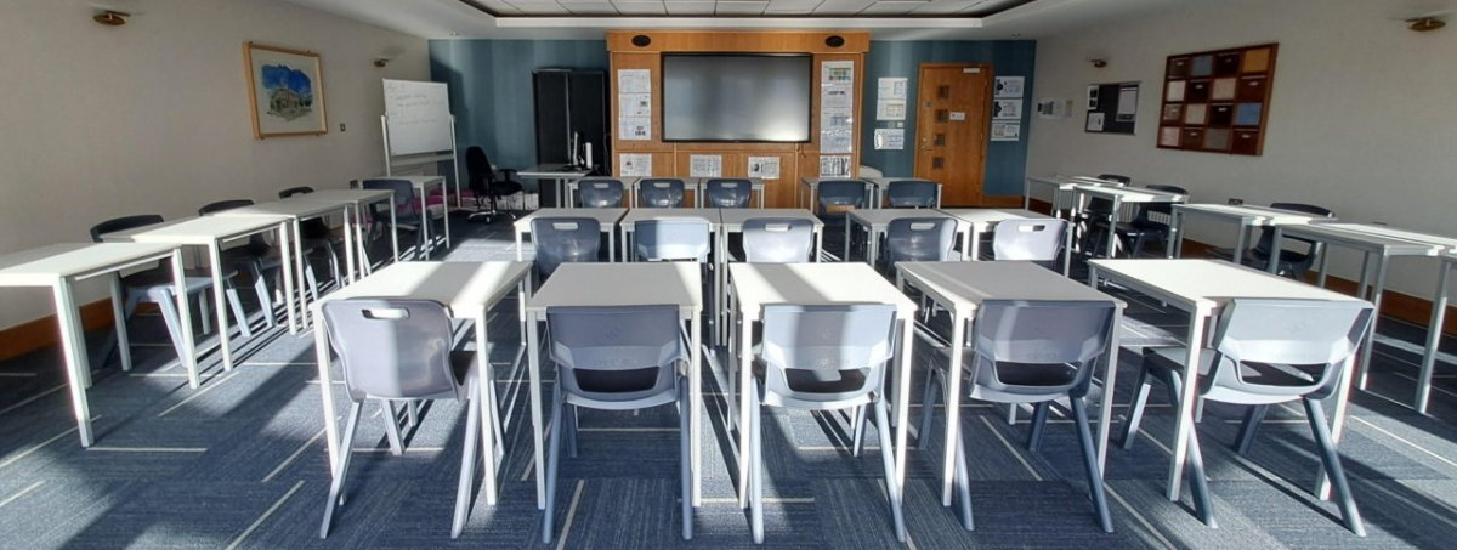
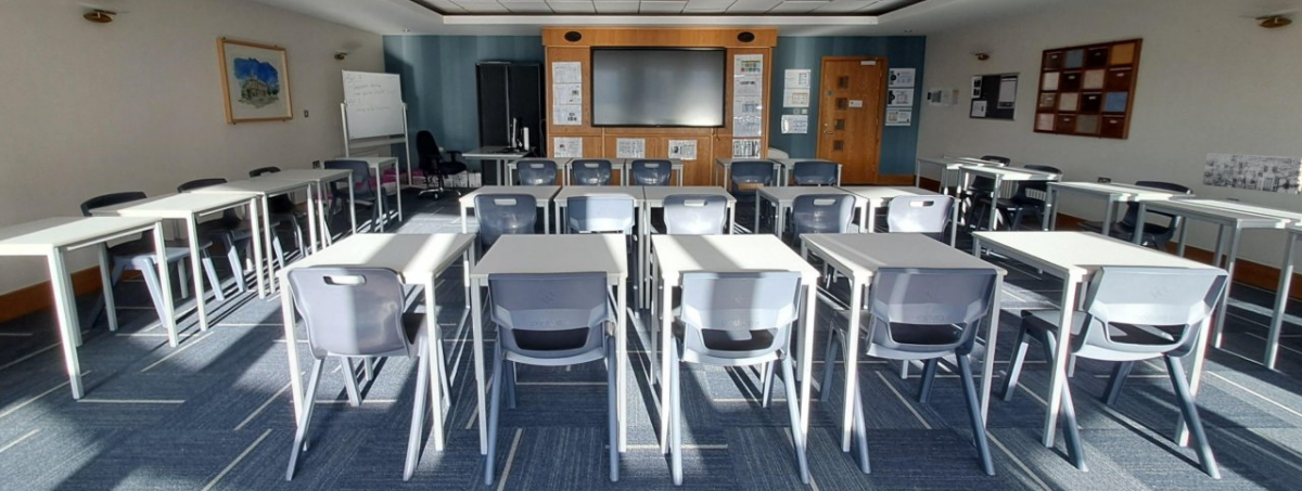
+ wall art [1201,152,1302,195]
